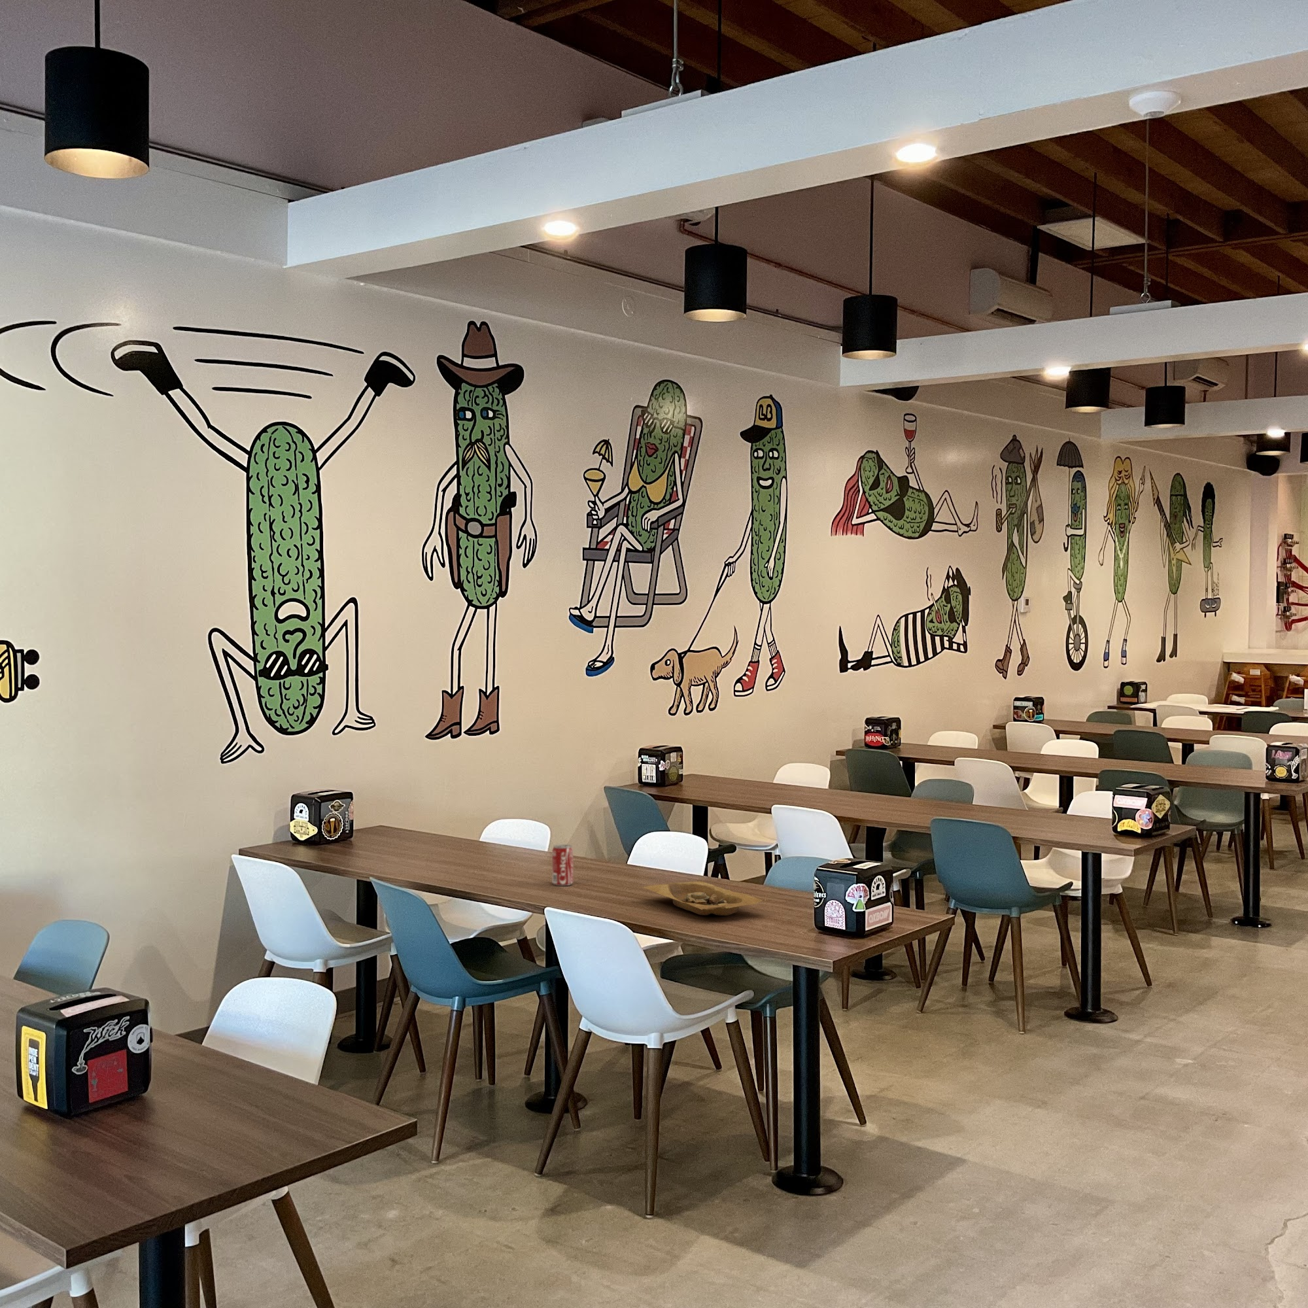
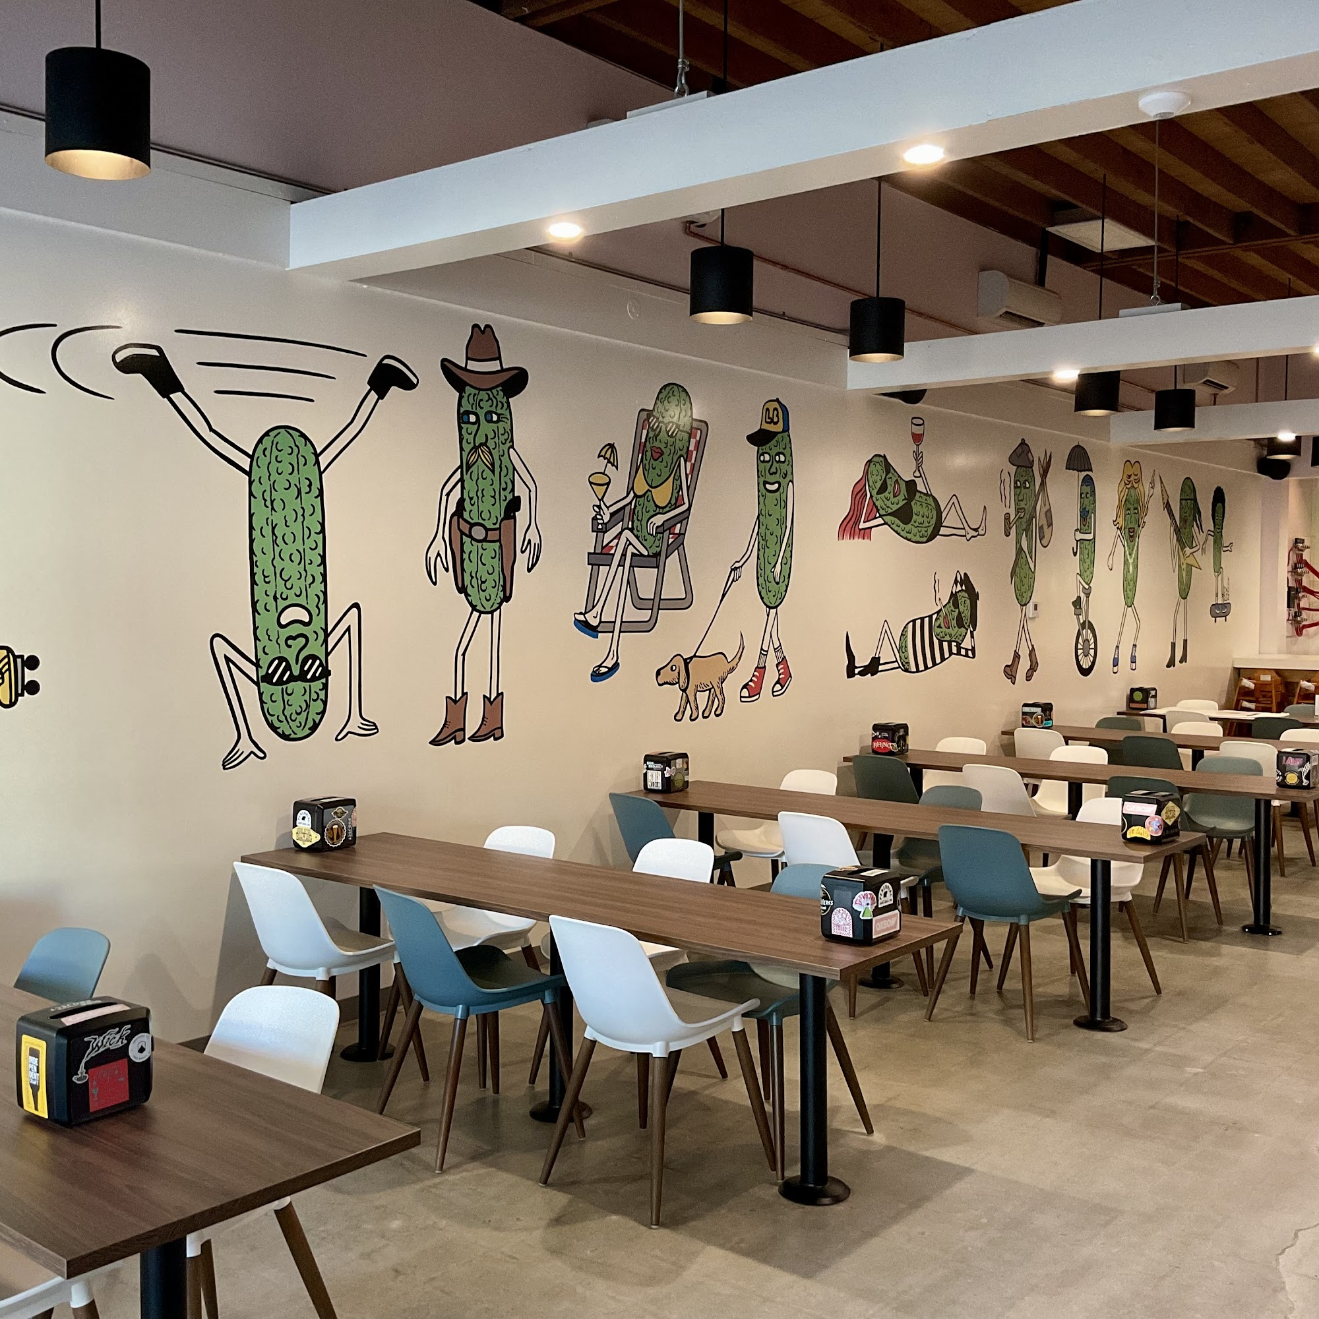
- takeout container [642,880,767,916]
- soda can [551,843,574,886]
